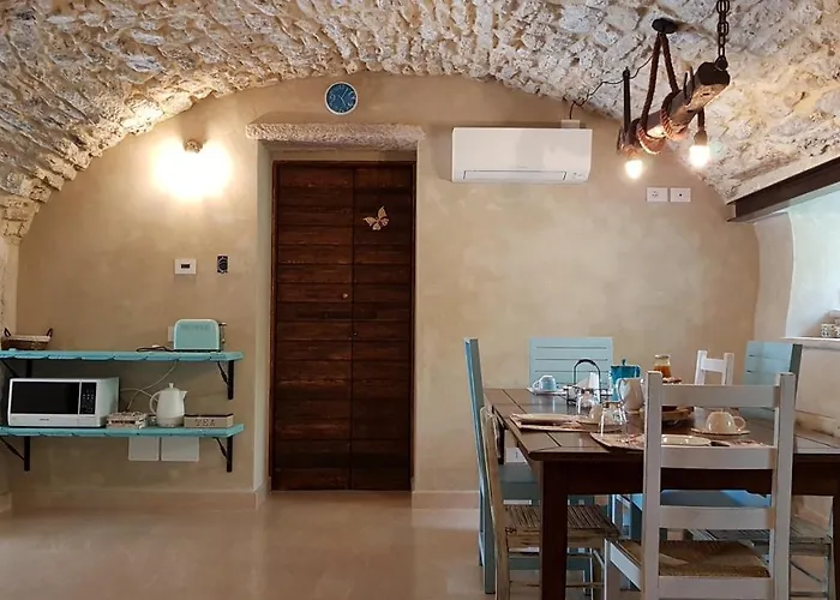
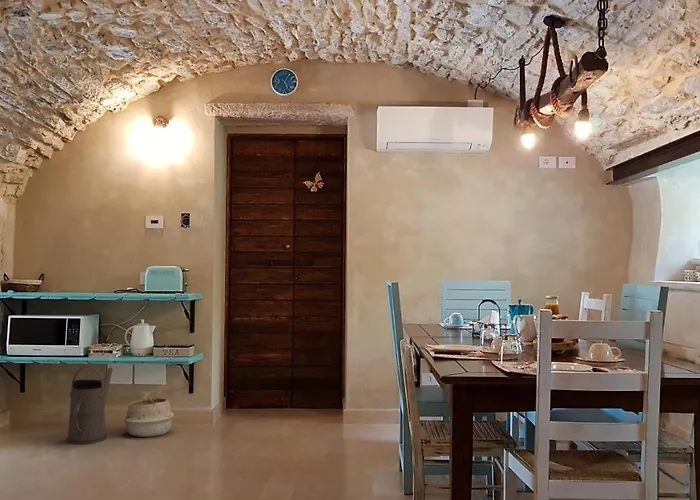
+ watering can [65,365,114,446]
+ woven basket [123,389,175,438]
